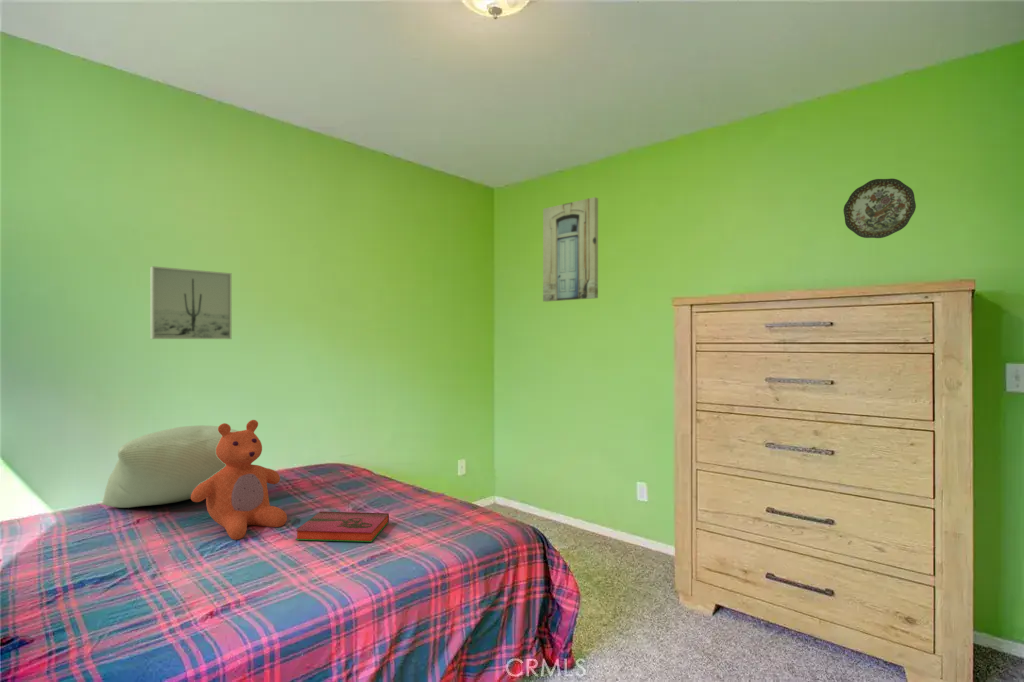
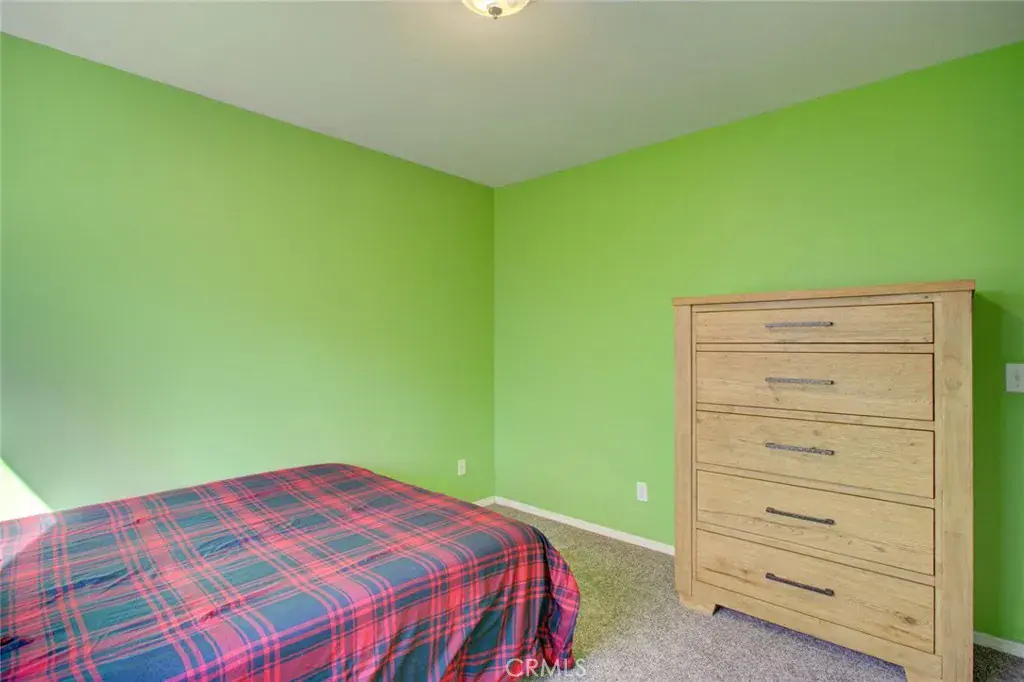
- pillow [100,424,239,509]
- teddy bear [190,419,288,541]
- wall art [149,265,232,340]
- wall art [542,196,599,303]
- hardback book [295,511,390,543]
- decorative plate [843,178,917,239]
